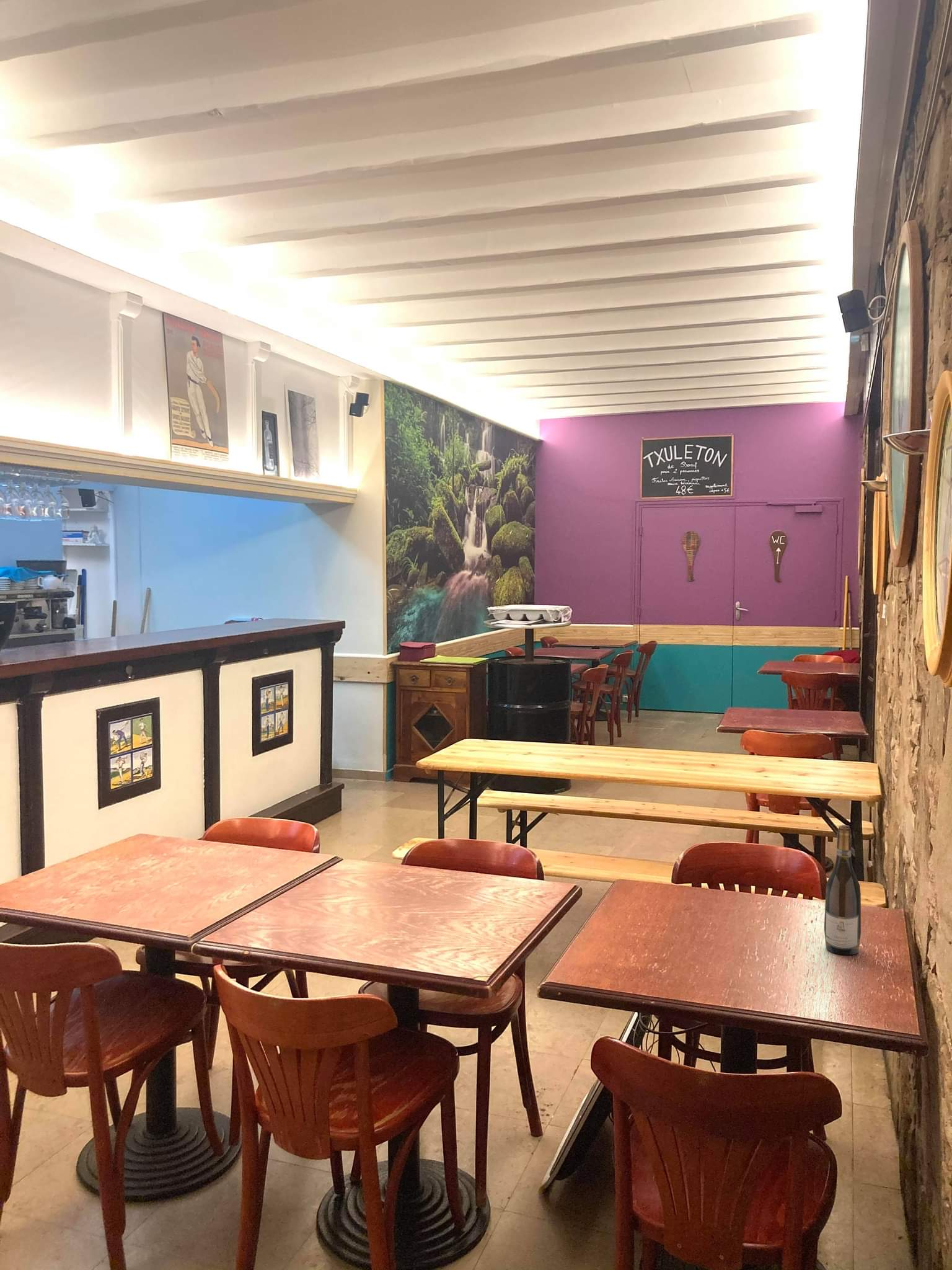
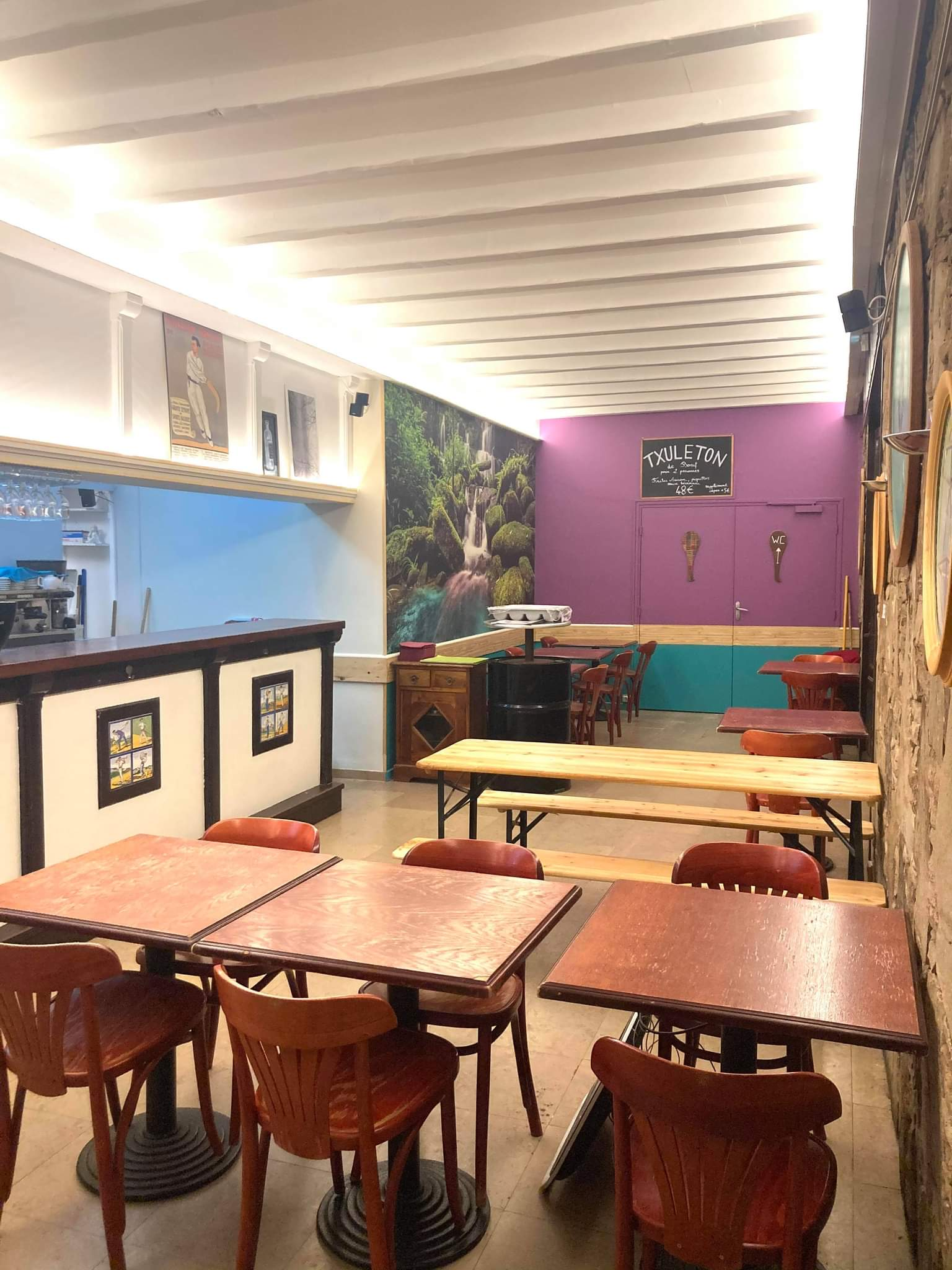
- wine bottle [824,824,862,956]
